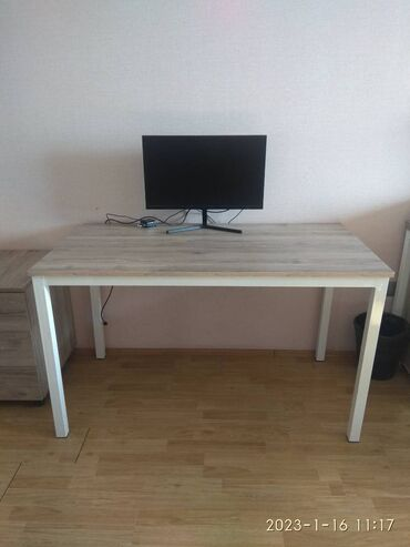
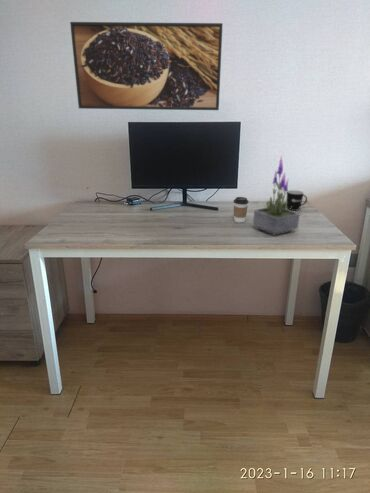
+ coffee cup [232,196,250,223]
+ mug [286,189,308,212]
+ potted plant [252,154,301,236]
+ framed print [69,21,224,111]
